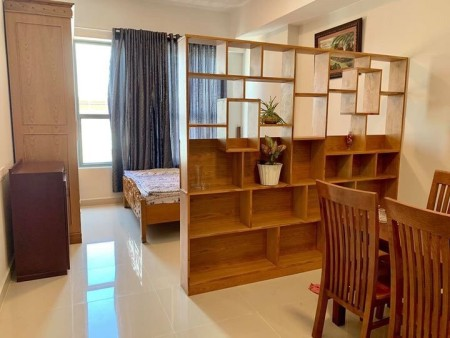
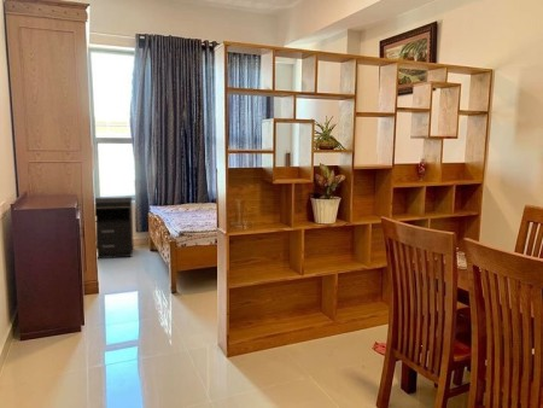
+ nightstand [94,196,135,260]
